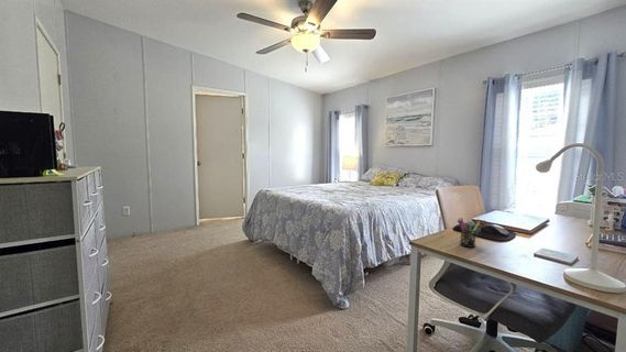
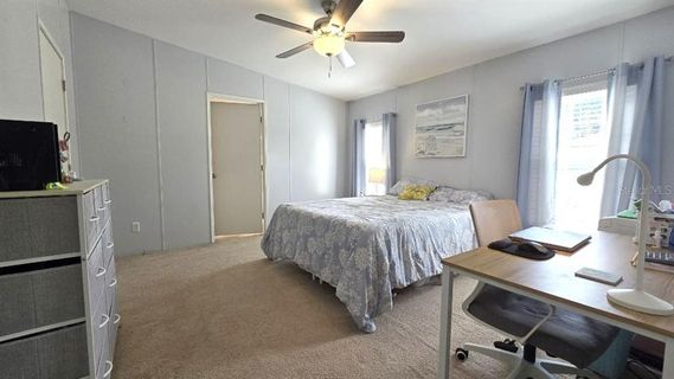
- pen holder [457,217,481,249]
